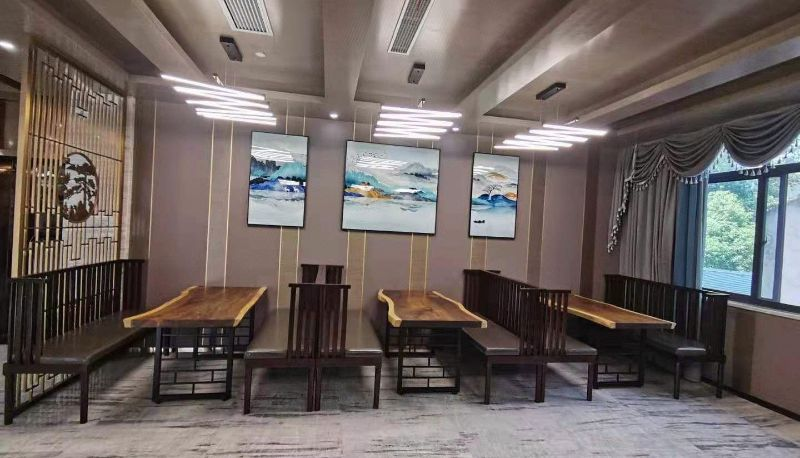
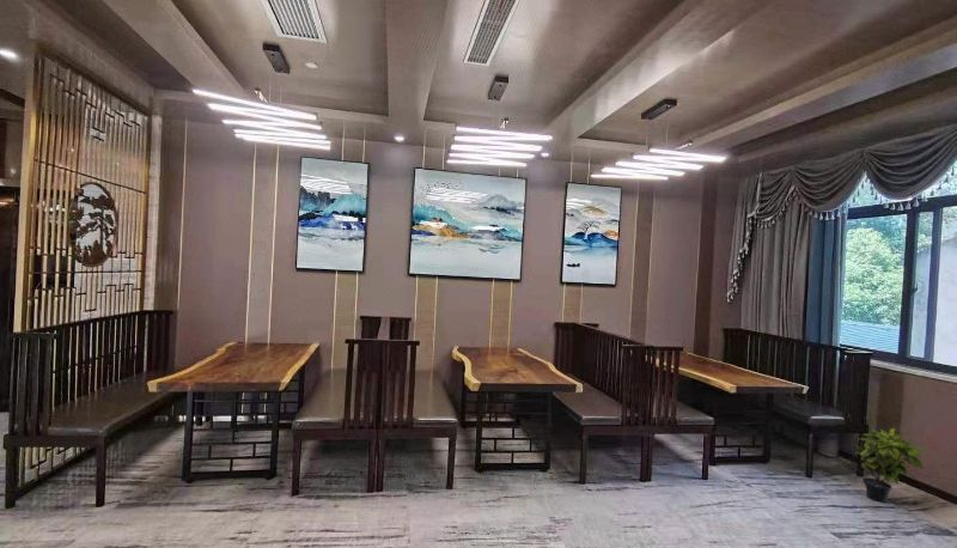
+ potted plant [854,427,927,504]
